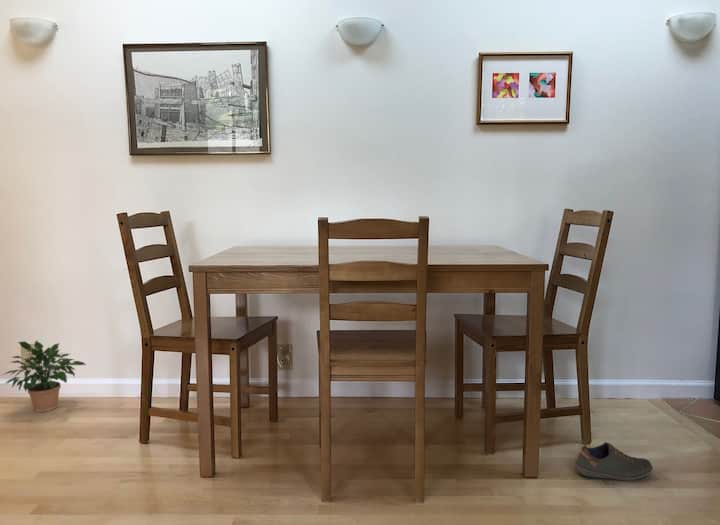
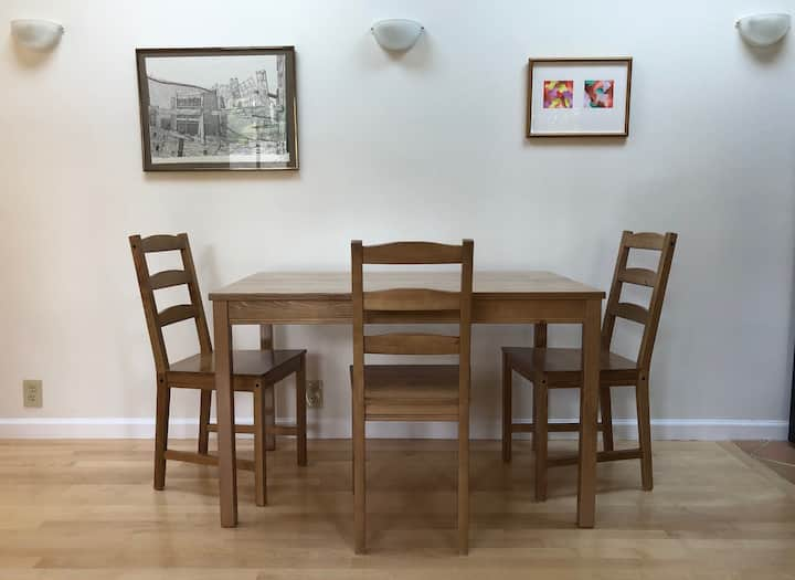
- shoe [574,441,654,482]
- potted plant [0,340,87,413]
